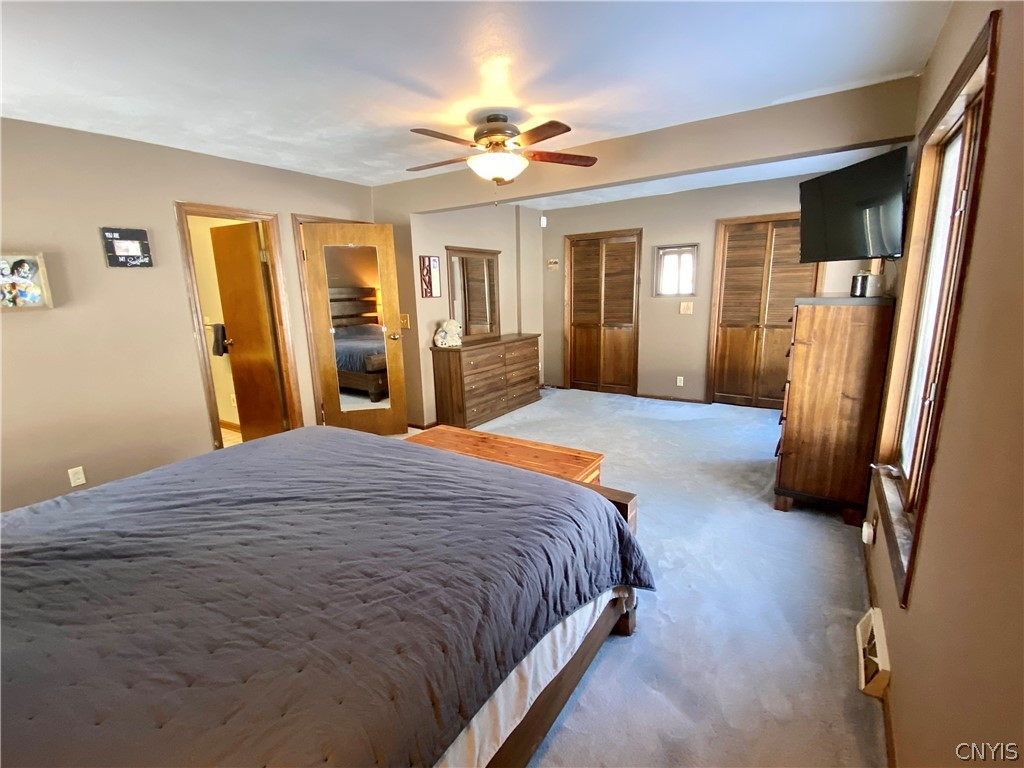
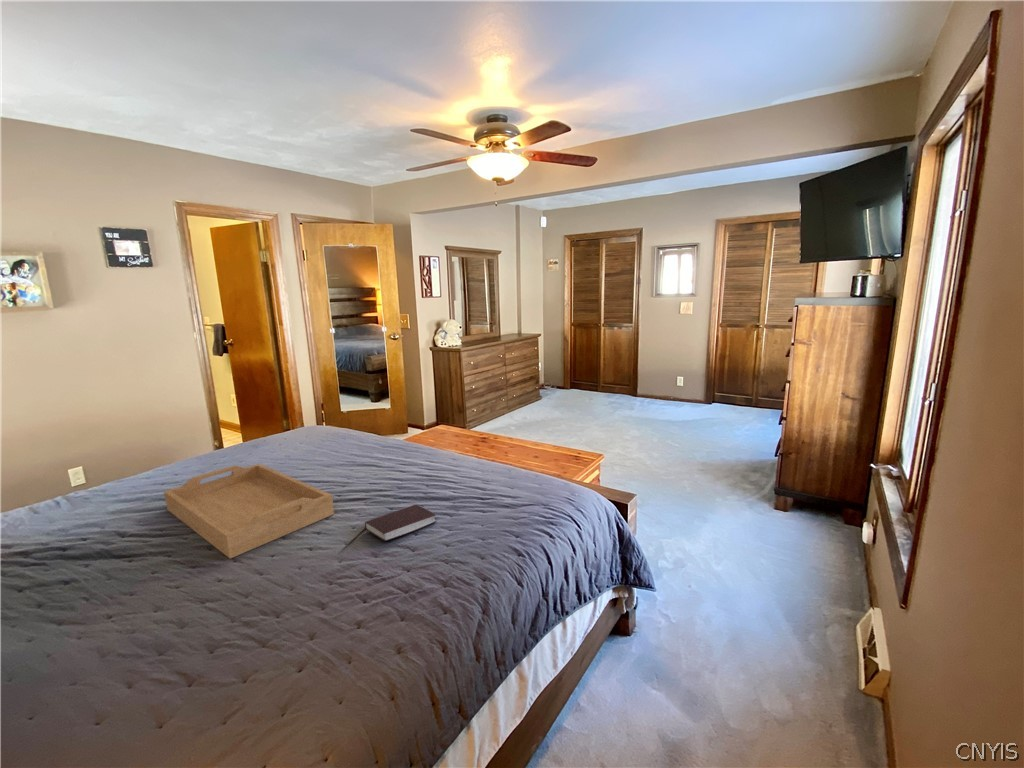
+ serving tray [163,463,335,560]
+ book [364,504,437,542]
